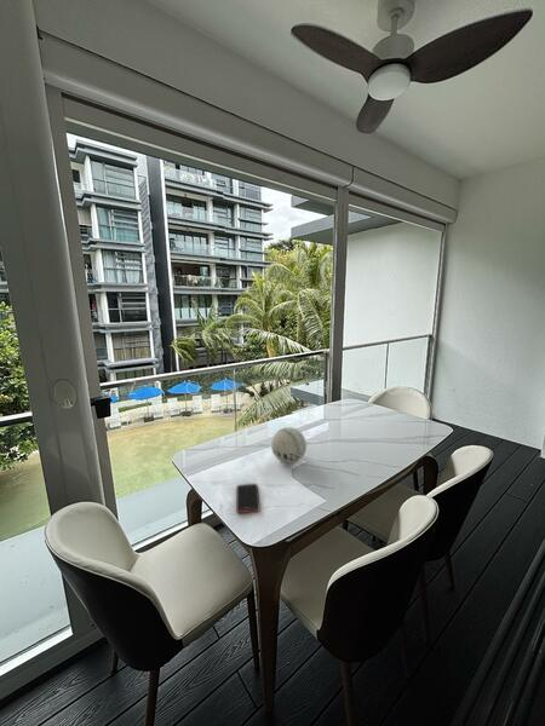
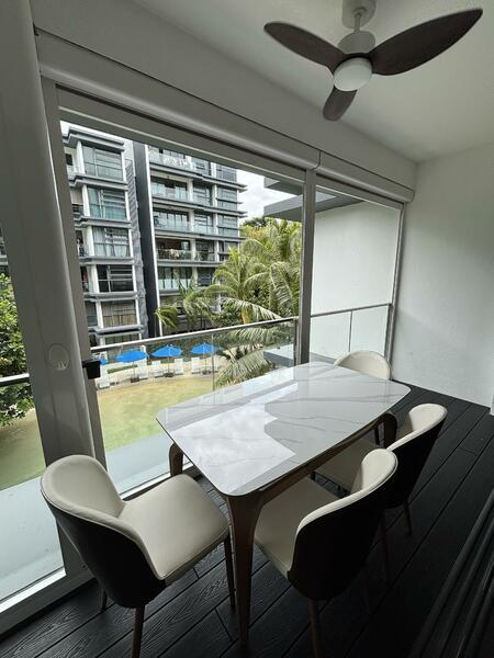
- cell phone [235,483,260,514]
- decorative ball [270,426,308,465]
